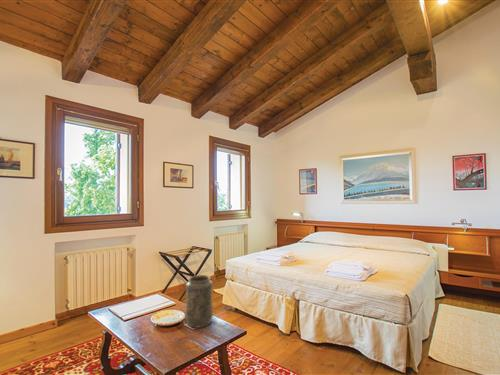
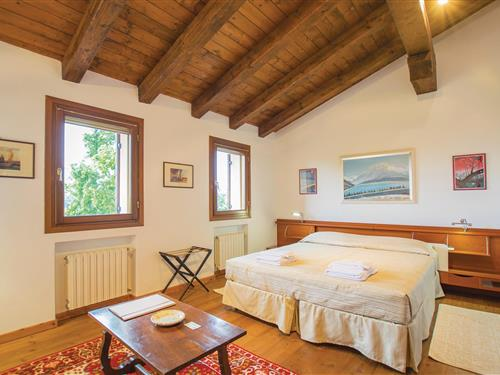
- decorative vase [184,274,214,329]
